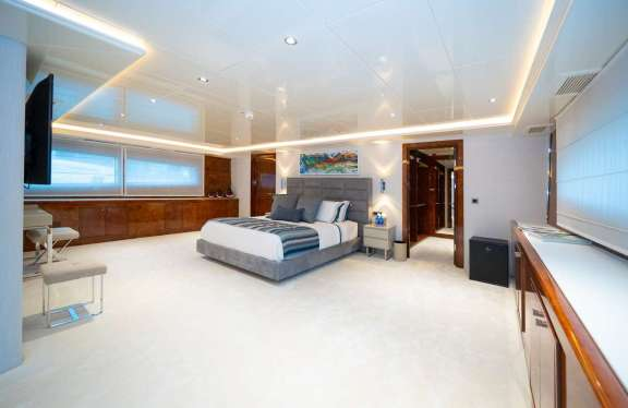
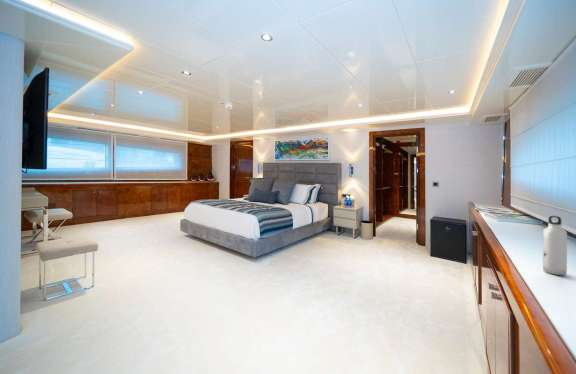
+ water bottle [542,215,568,276]
